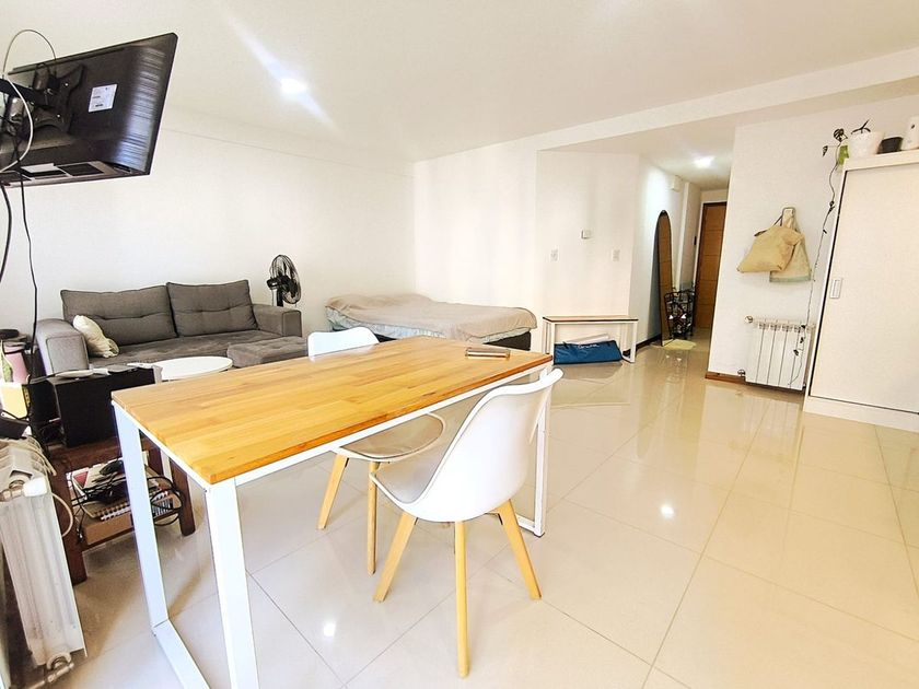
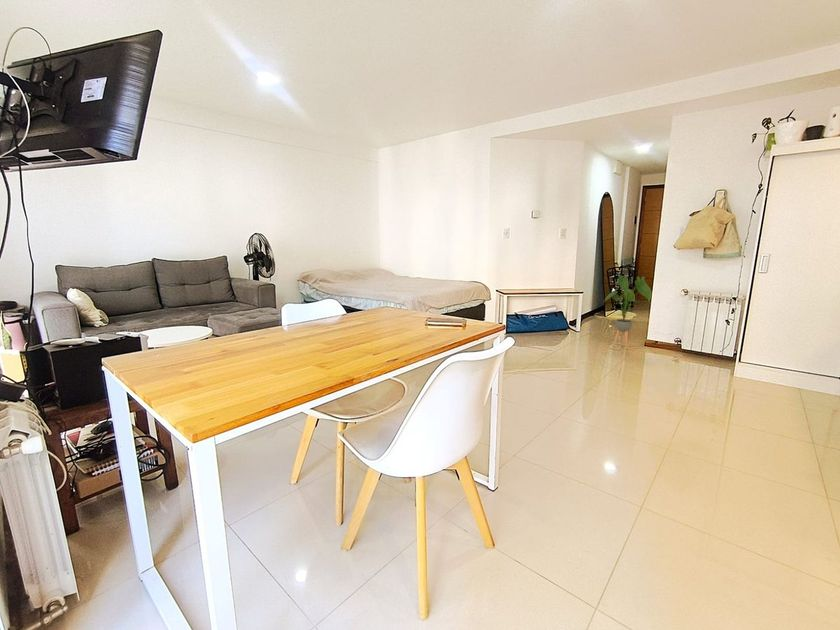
+ house plant [604,274,652,350]
